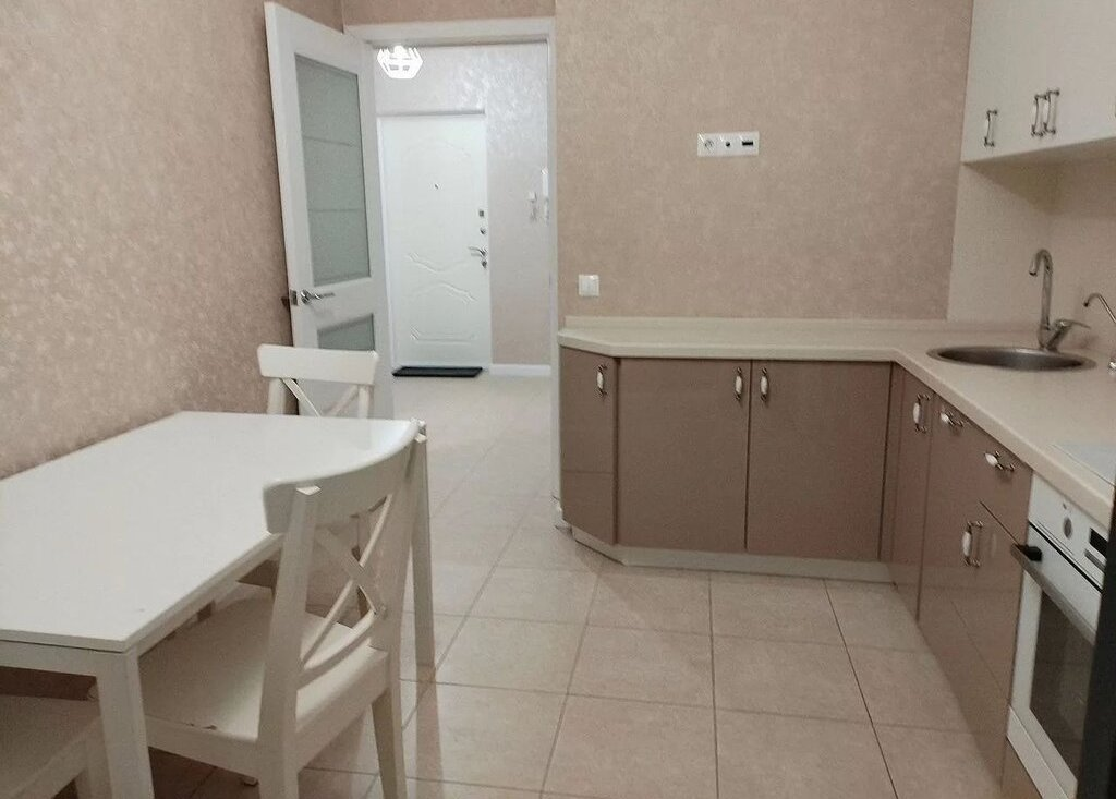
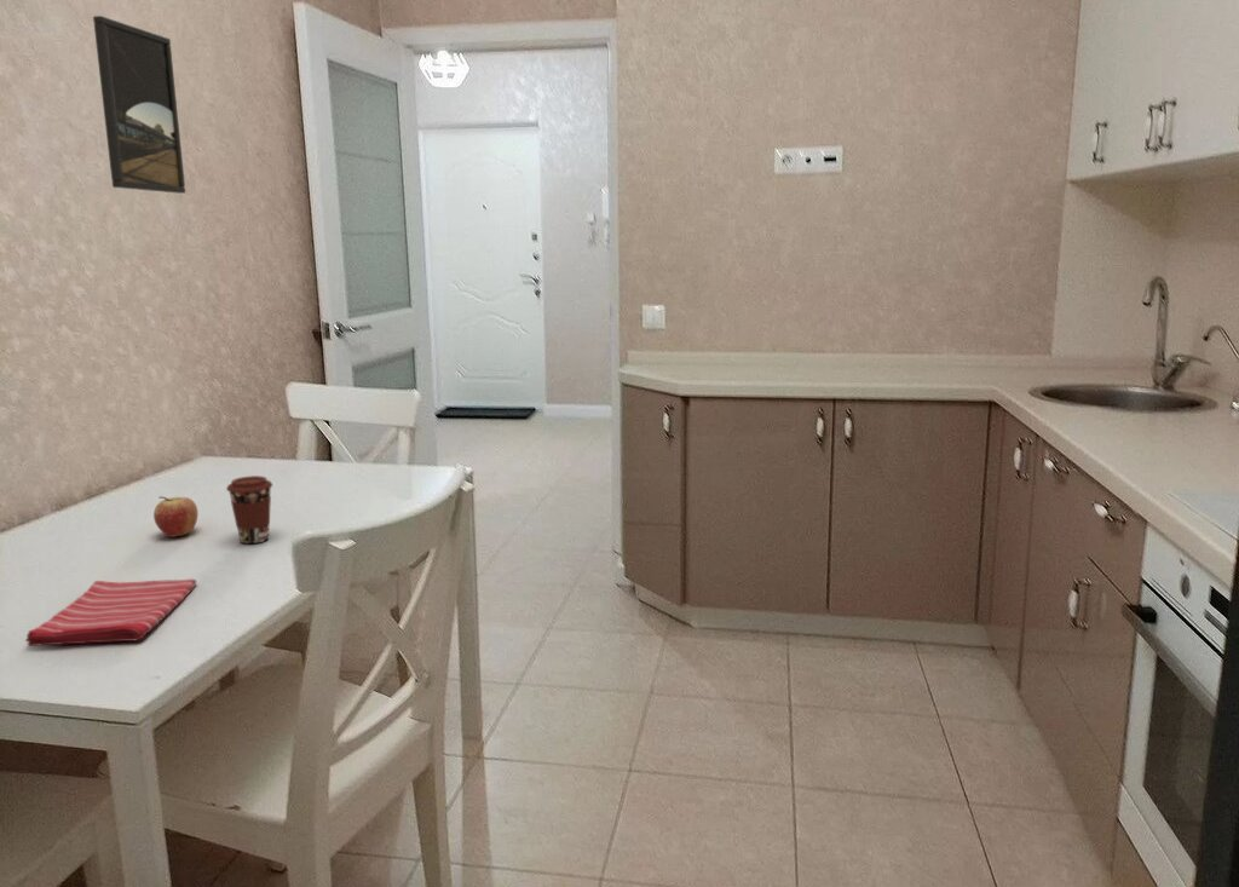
+ fruit [152,495,200,538]
+ dish towel [24,578,197,647]
+ coffee cup [225,474,273,545]
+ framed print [92,15,186,195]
